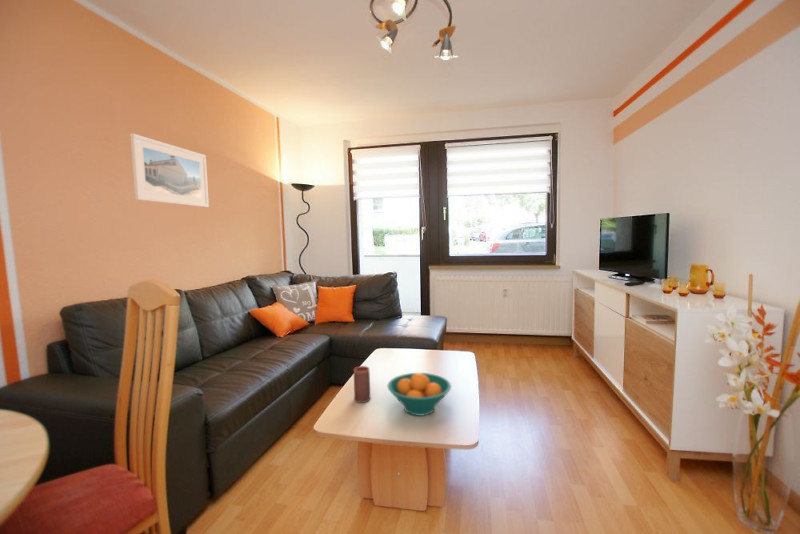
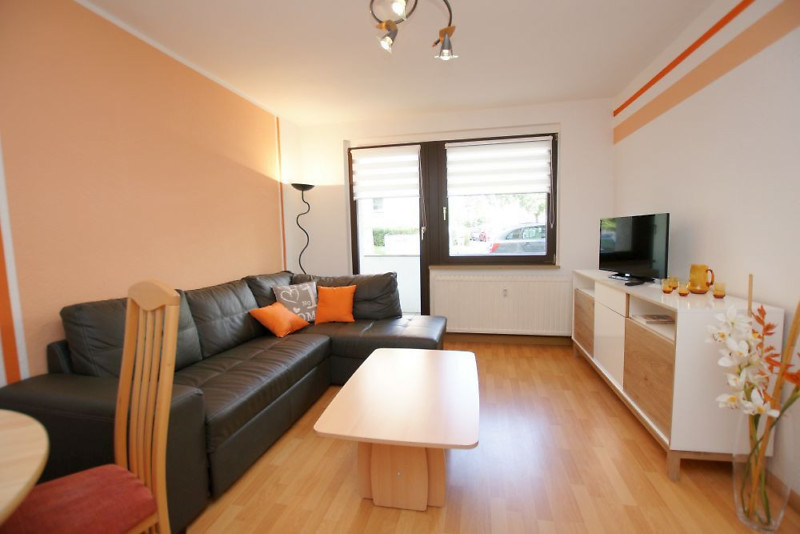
- candle [353,365,371,404]
- fruit bowl [387,372,452,417]
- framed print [129,132,210,208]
